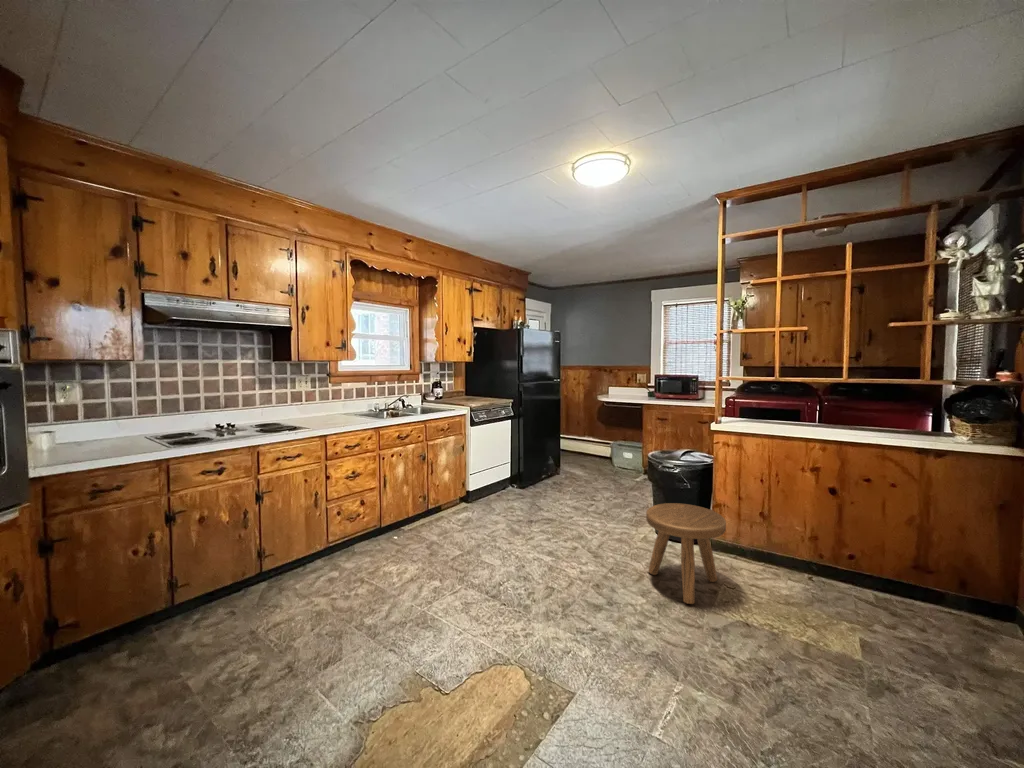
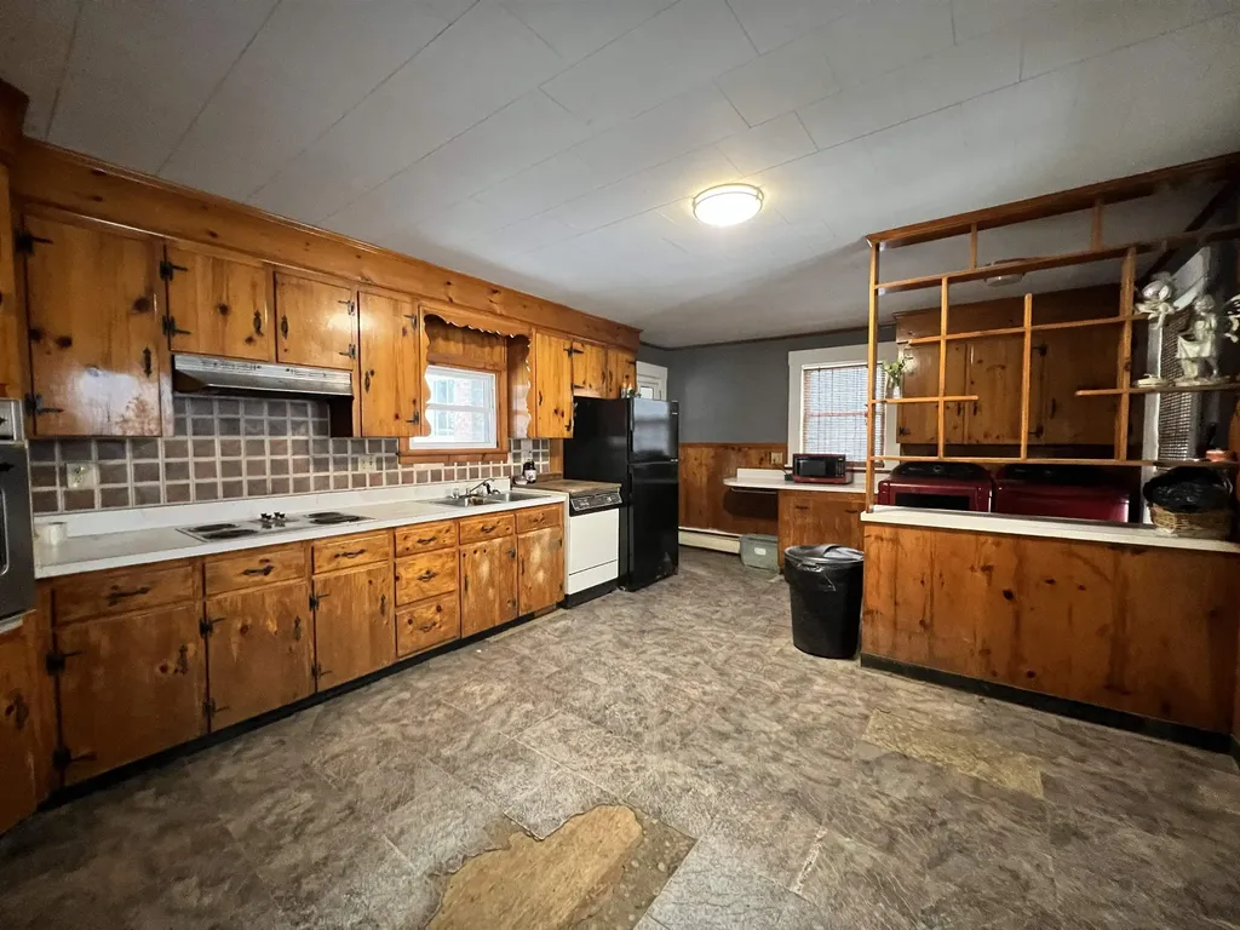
- stool [645,502,727,605]
